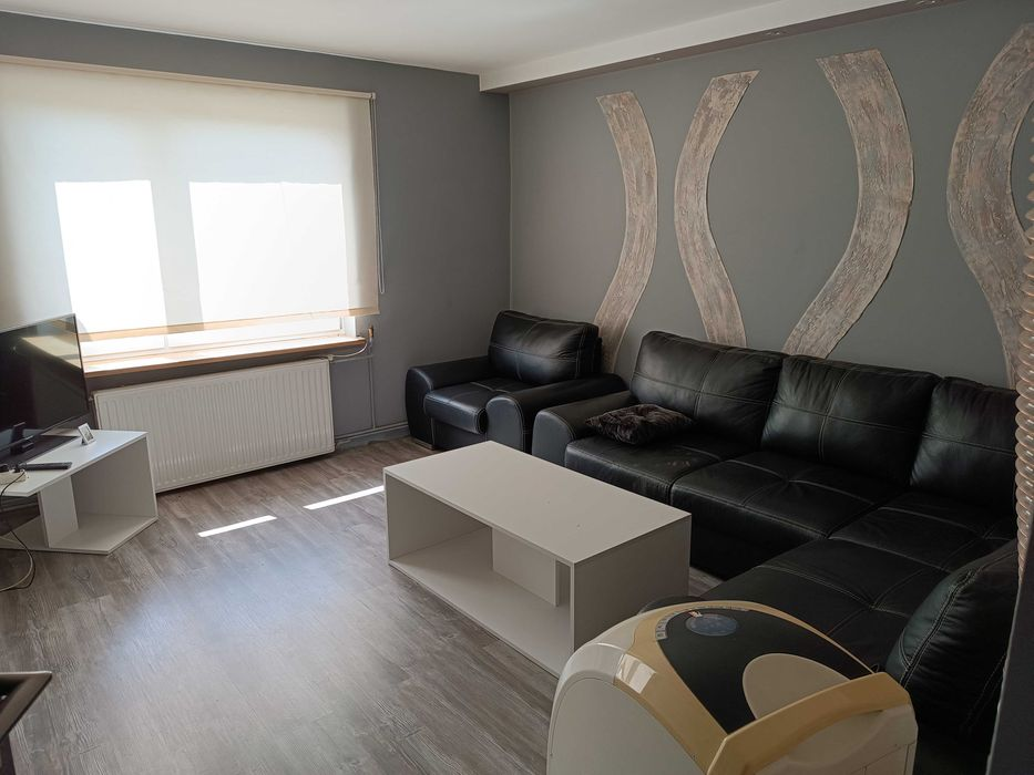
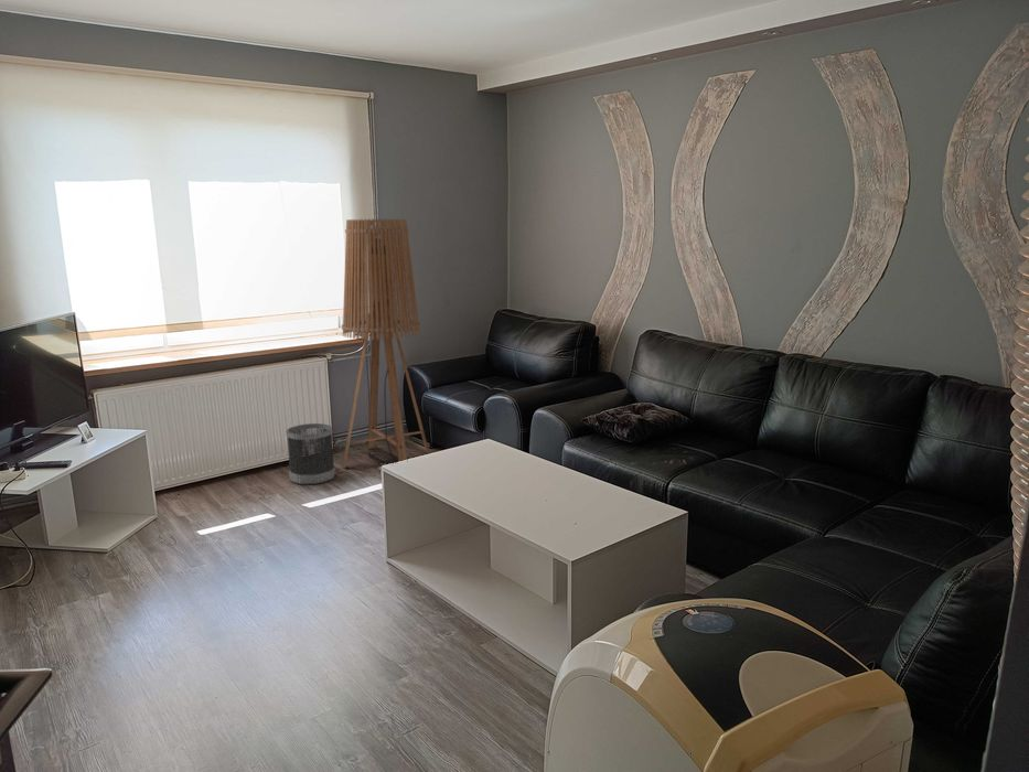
+ wastebasket [286,422,336,486]
+ floor lamp [341,218,431,471]
